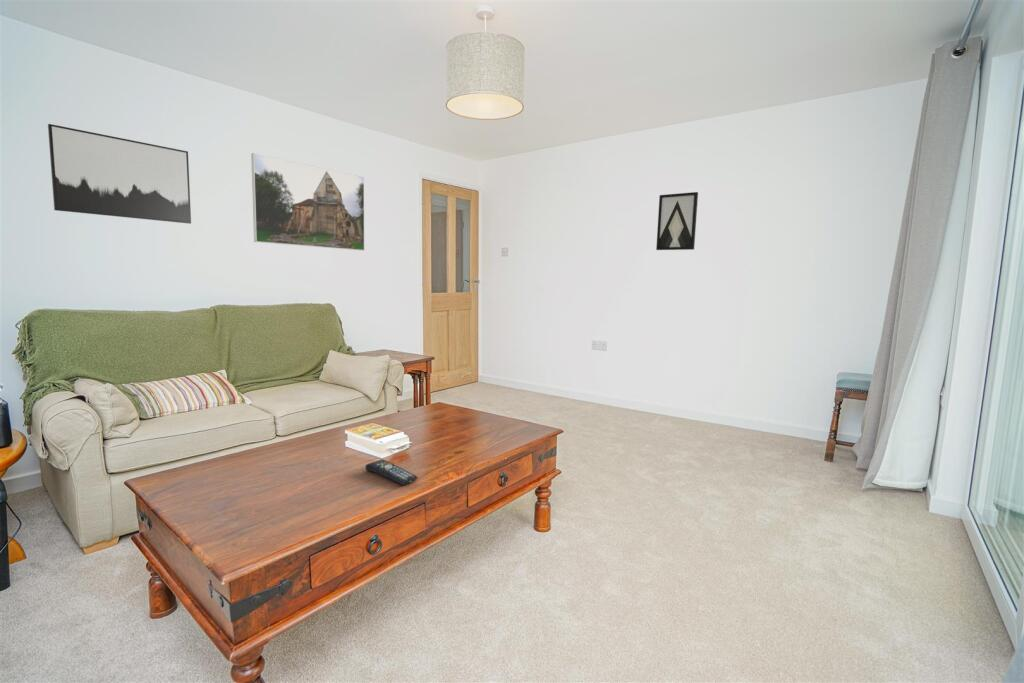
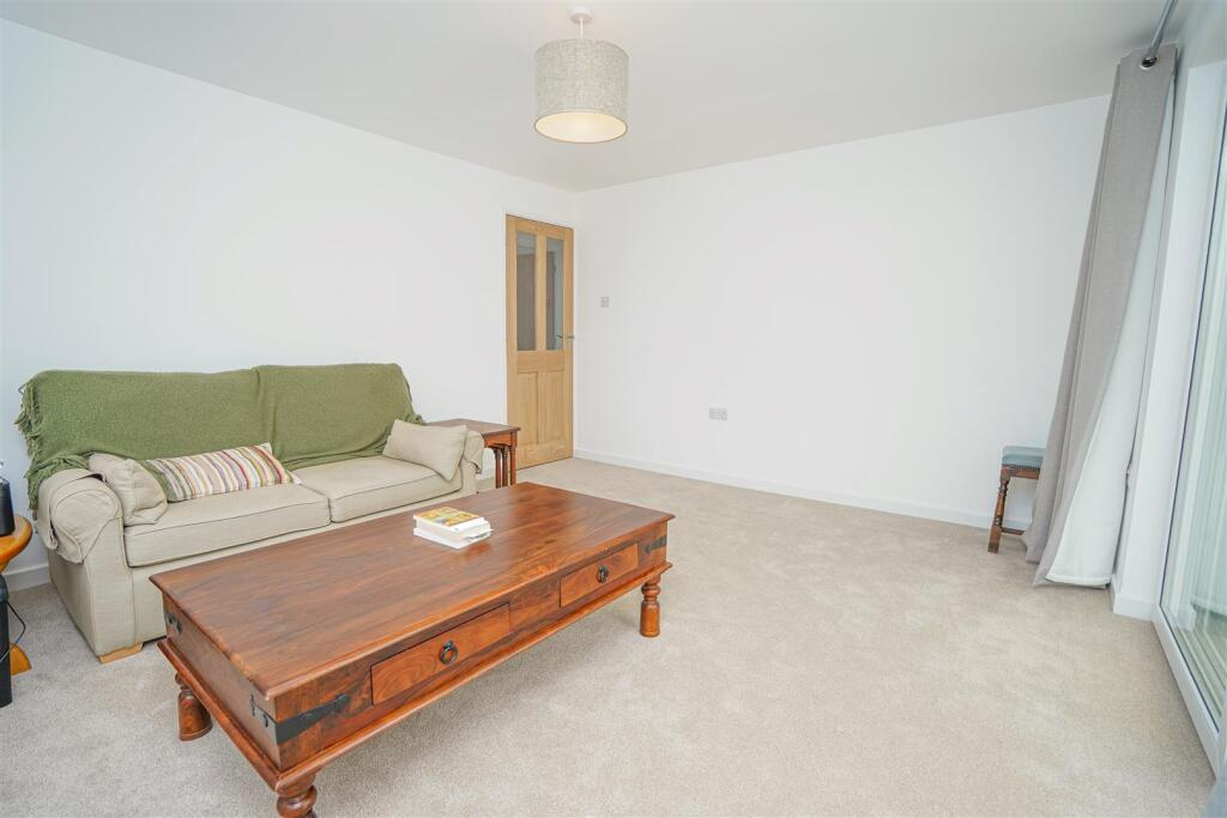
- wall art [47,123,192,225]
- remote control [364,458,419,486]
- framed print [250,152,365,252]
- wall art [655,191,699,251]
